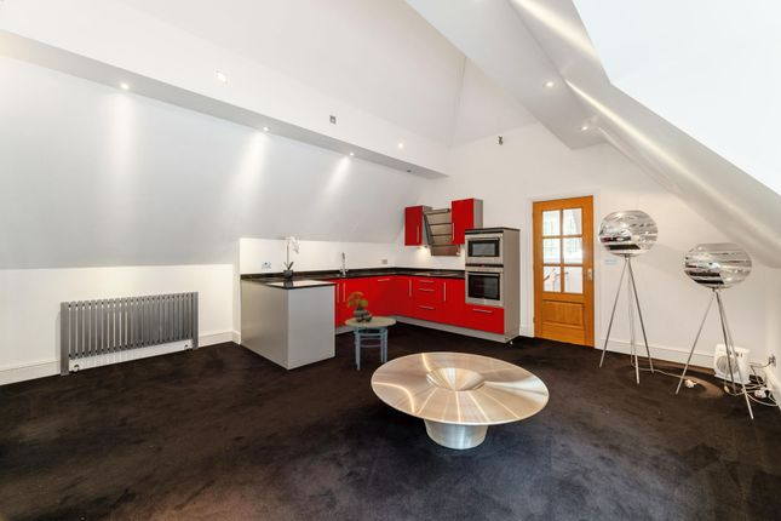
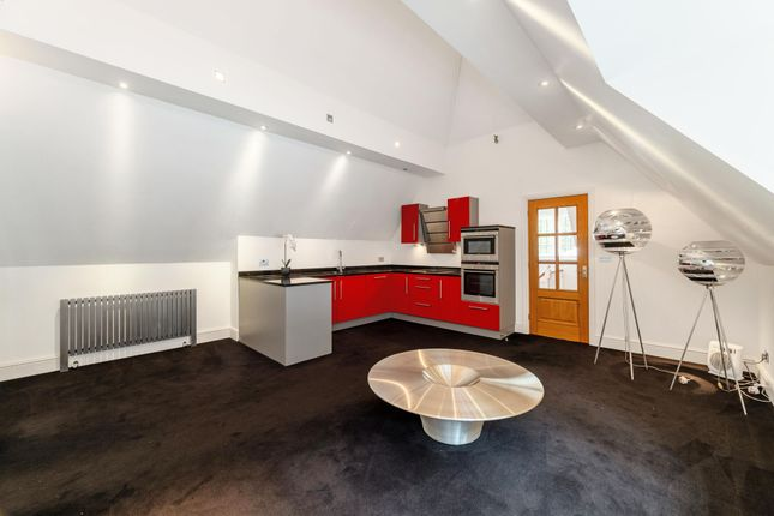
- potted plant [345,291,373,322]
- side table [344,315,397,371]
